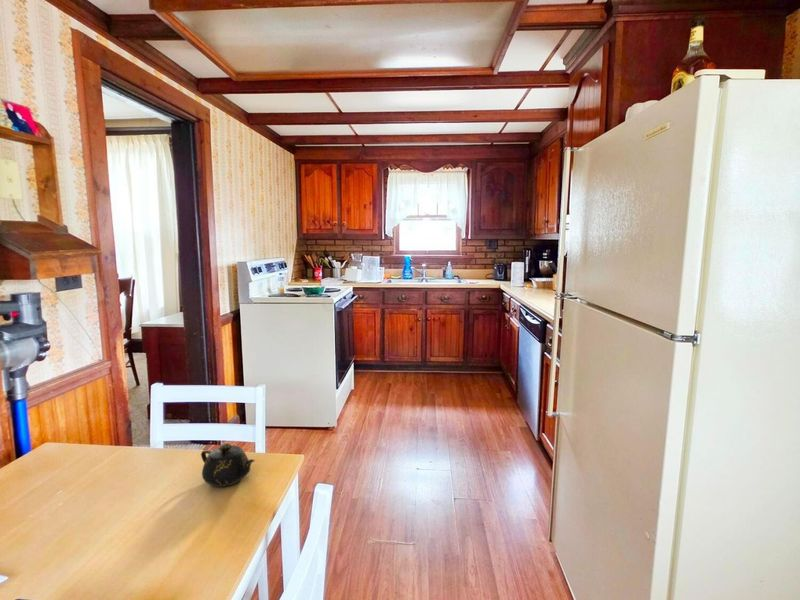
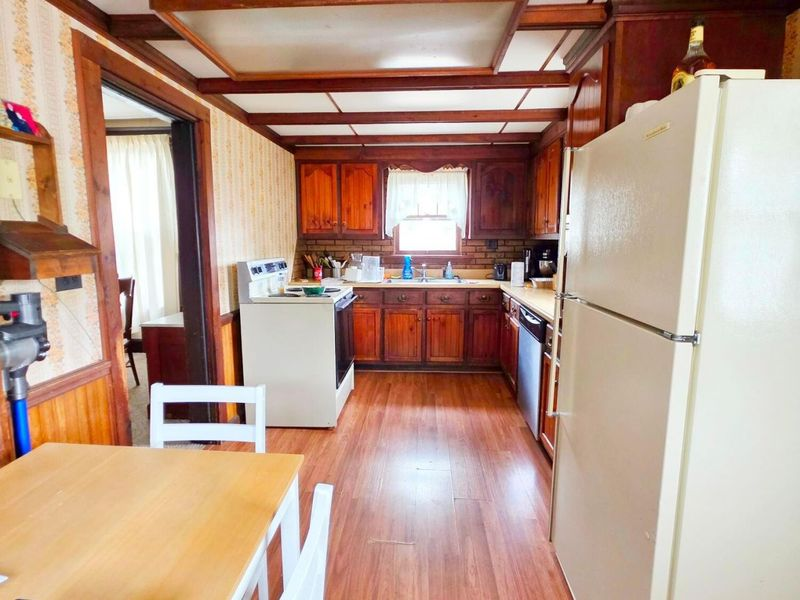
- teapot [200,442,256,488]
